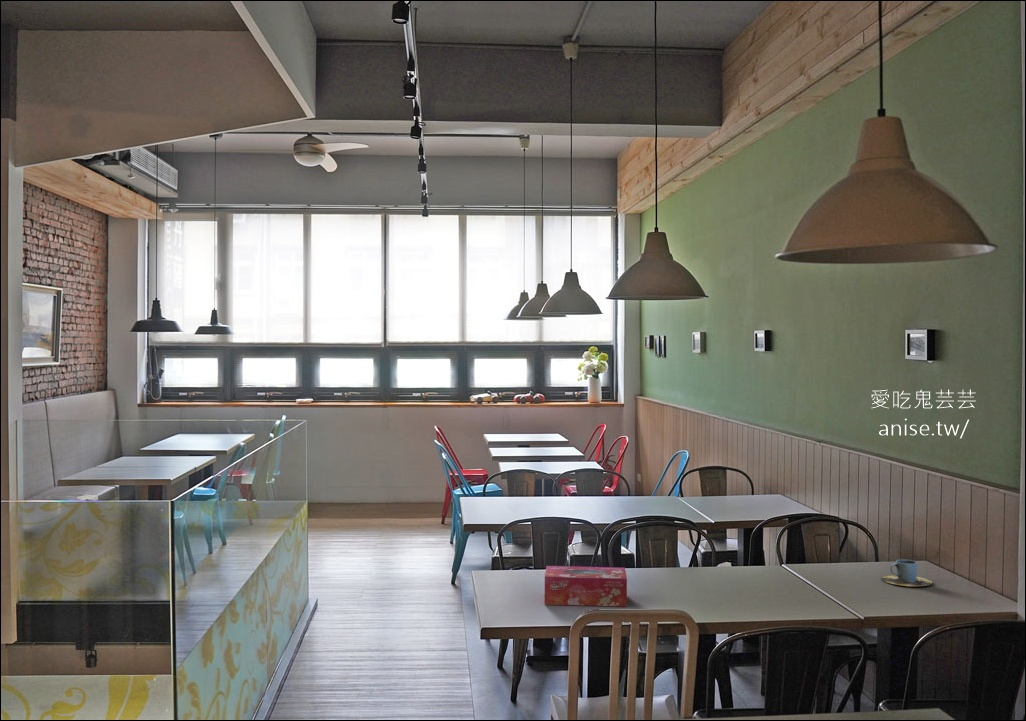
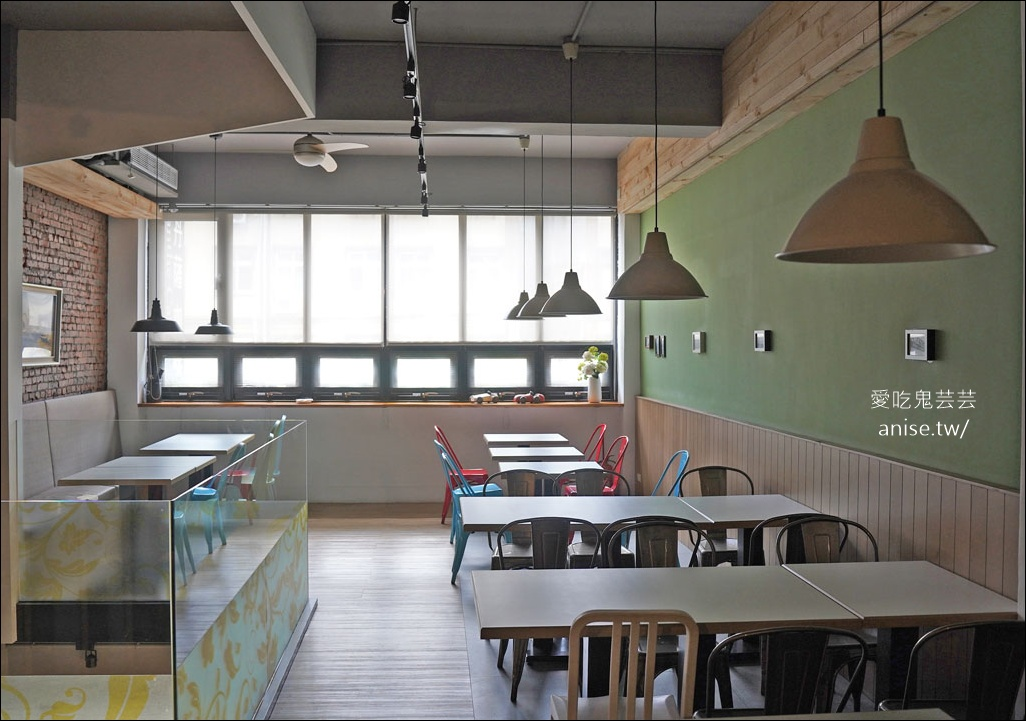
- cup [881,559,933,587]
- tissue box [544,565,628,608]
